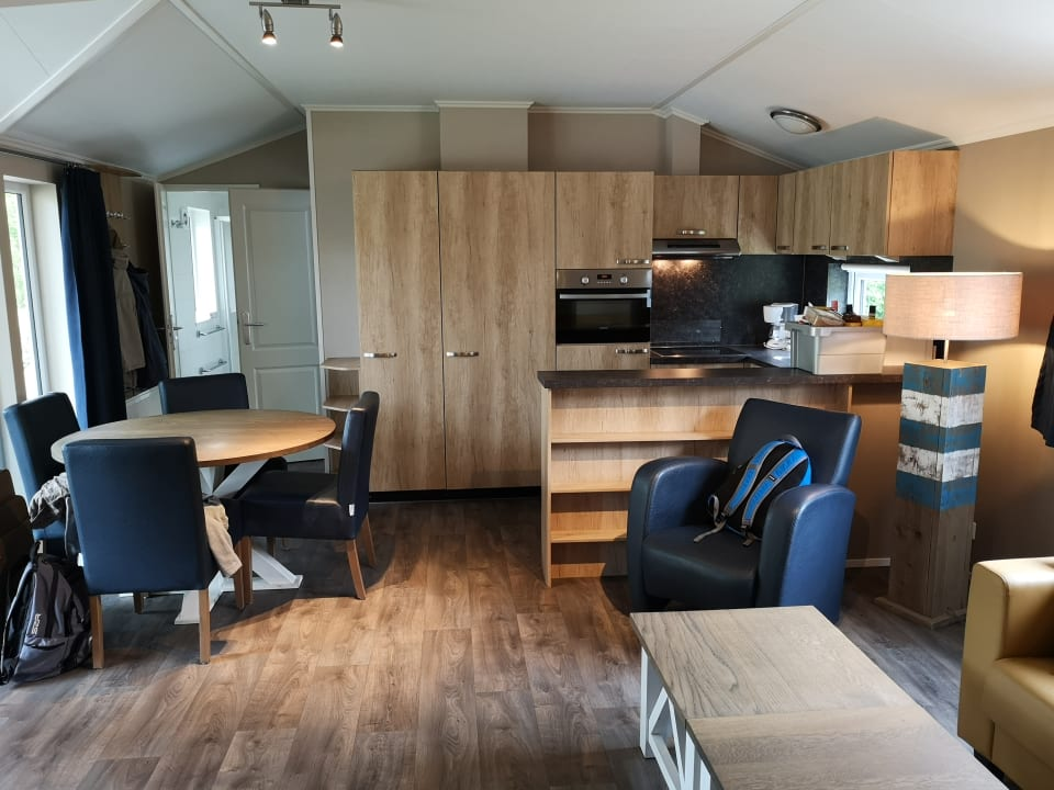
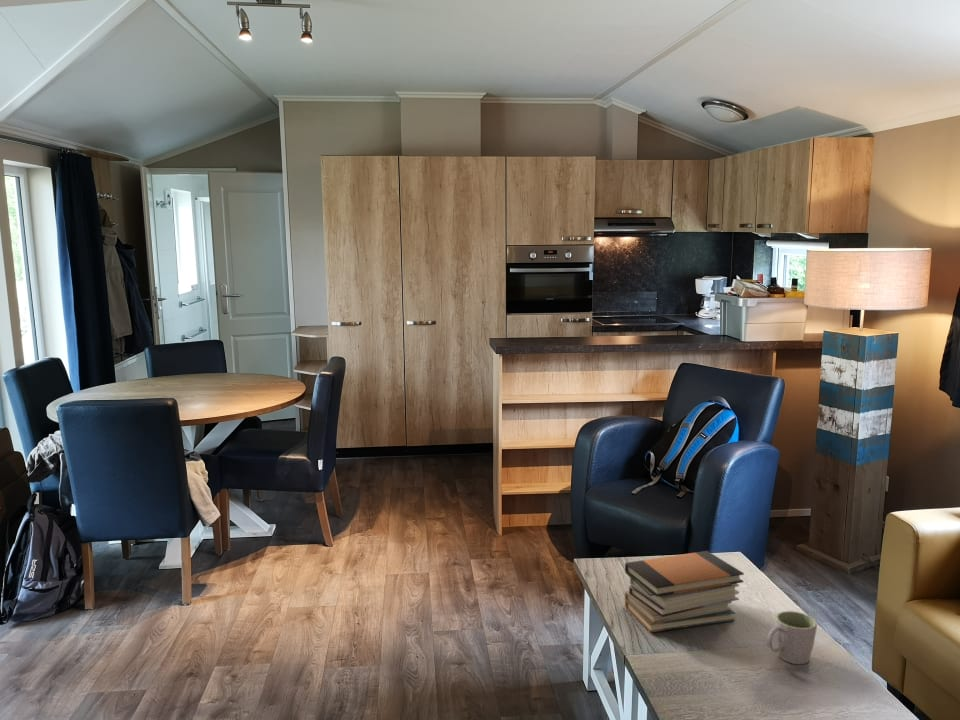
+ mug [766,610,818,665]
+ book stack [624,550,745,633]
